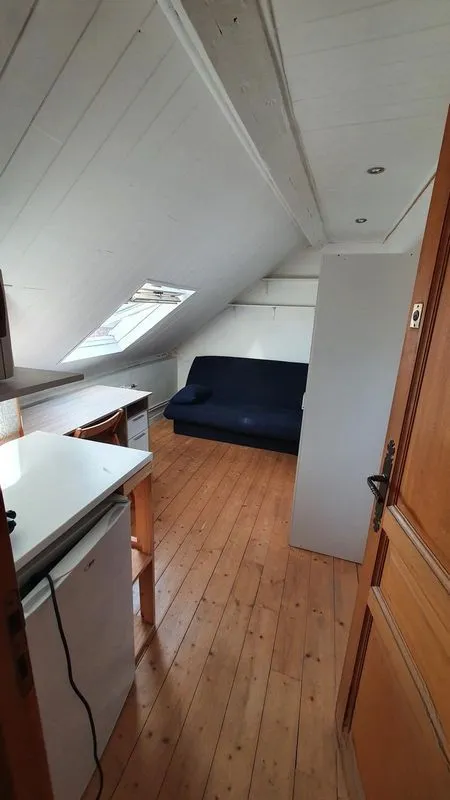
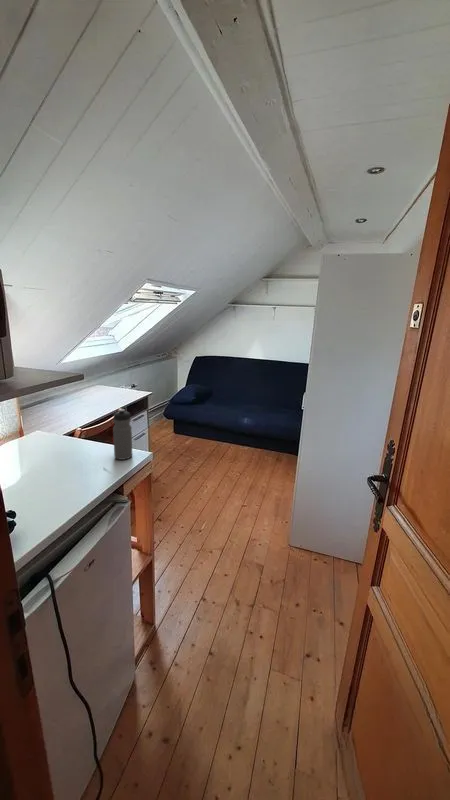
+ water bottle [112,408,133,461]
